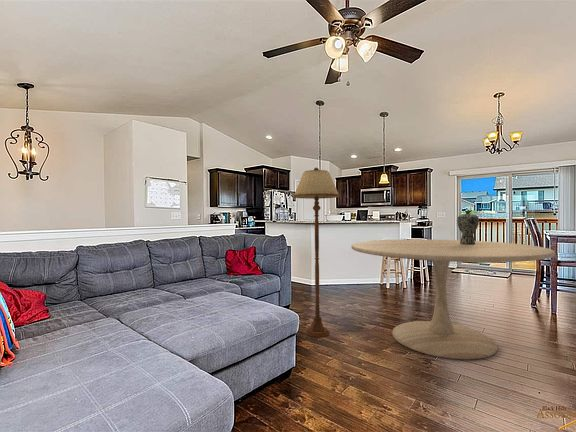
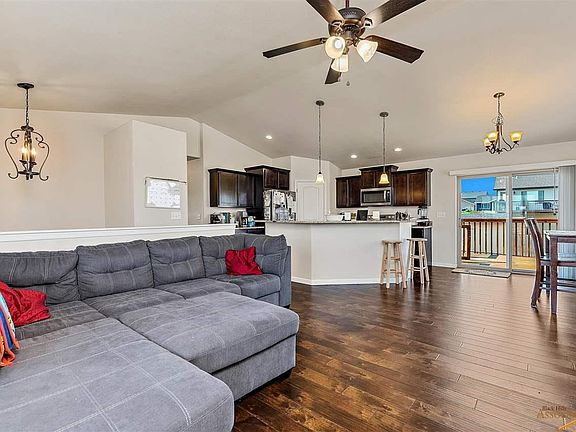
- dining table [351,238,556,360]
- floor lamp [292,167,341,338]
- vase [456,210,480,245]
